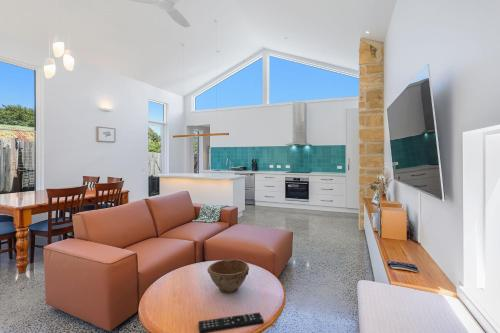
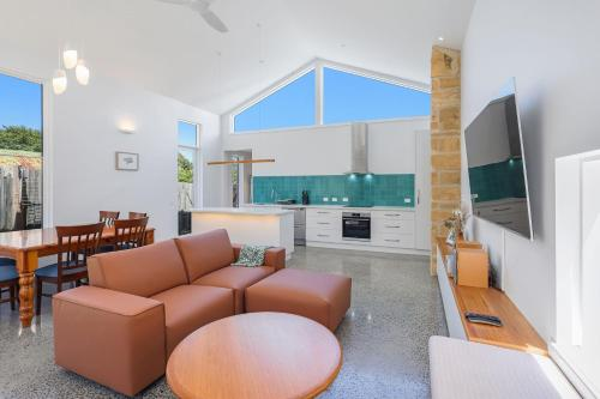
- bowl [207,258,250,294]
- remote control [197,312,265,333]
